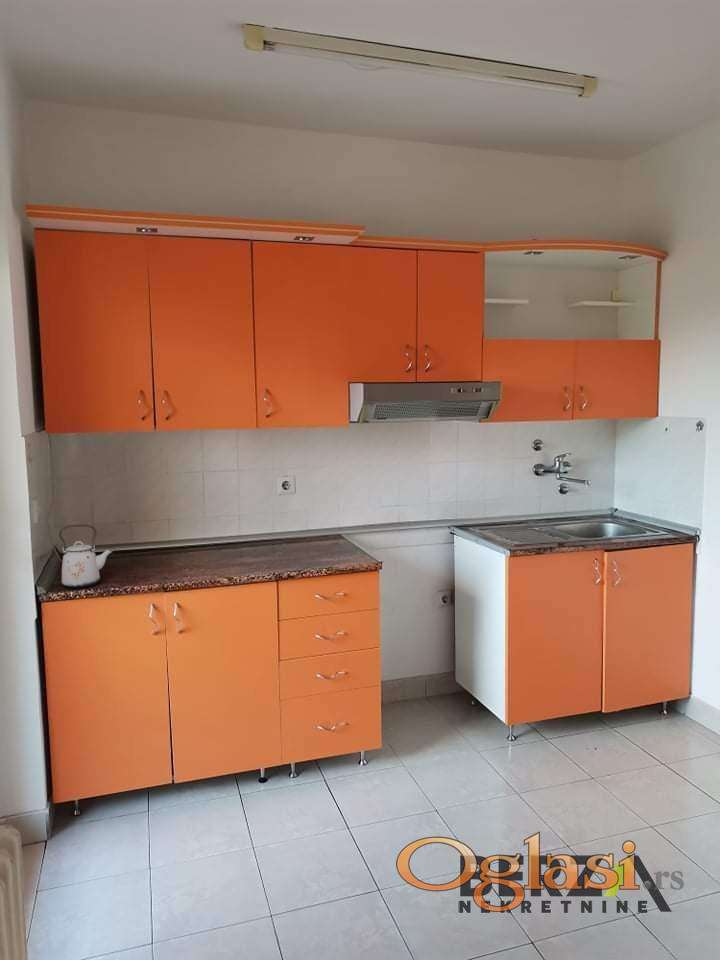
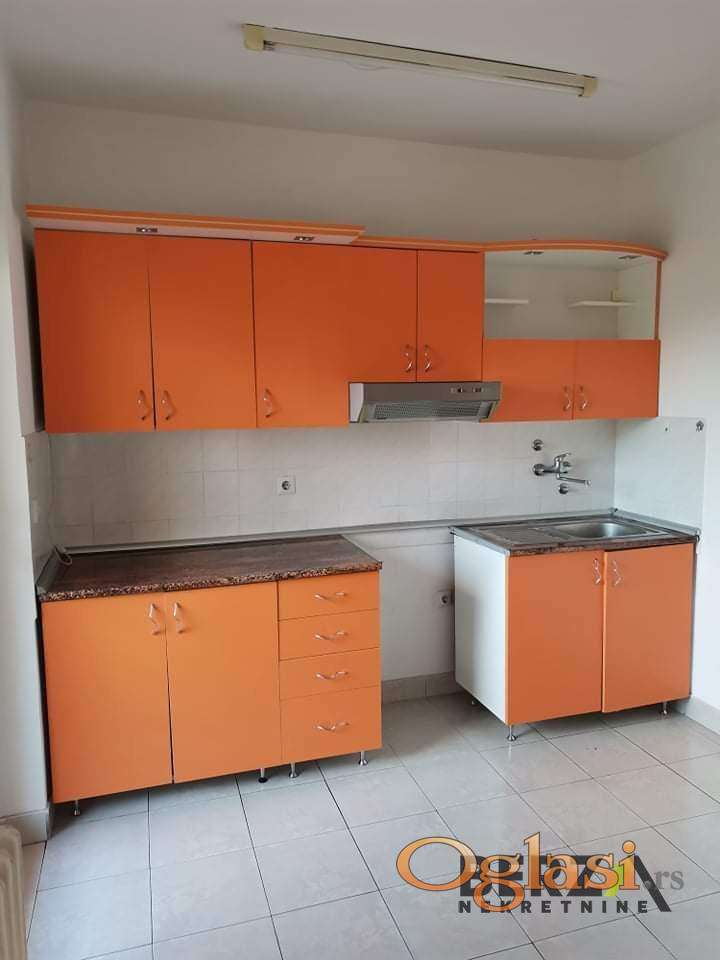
- kettle [58,524,113,589]
